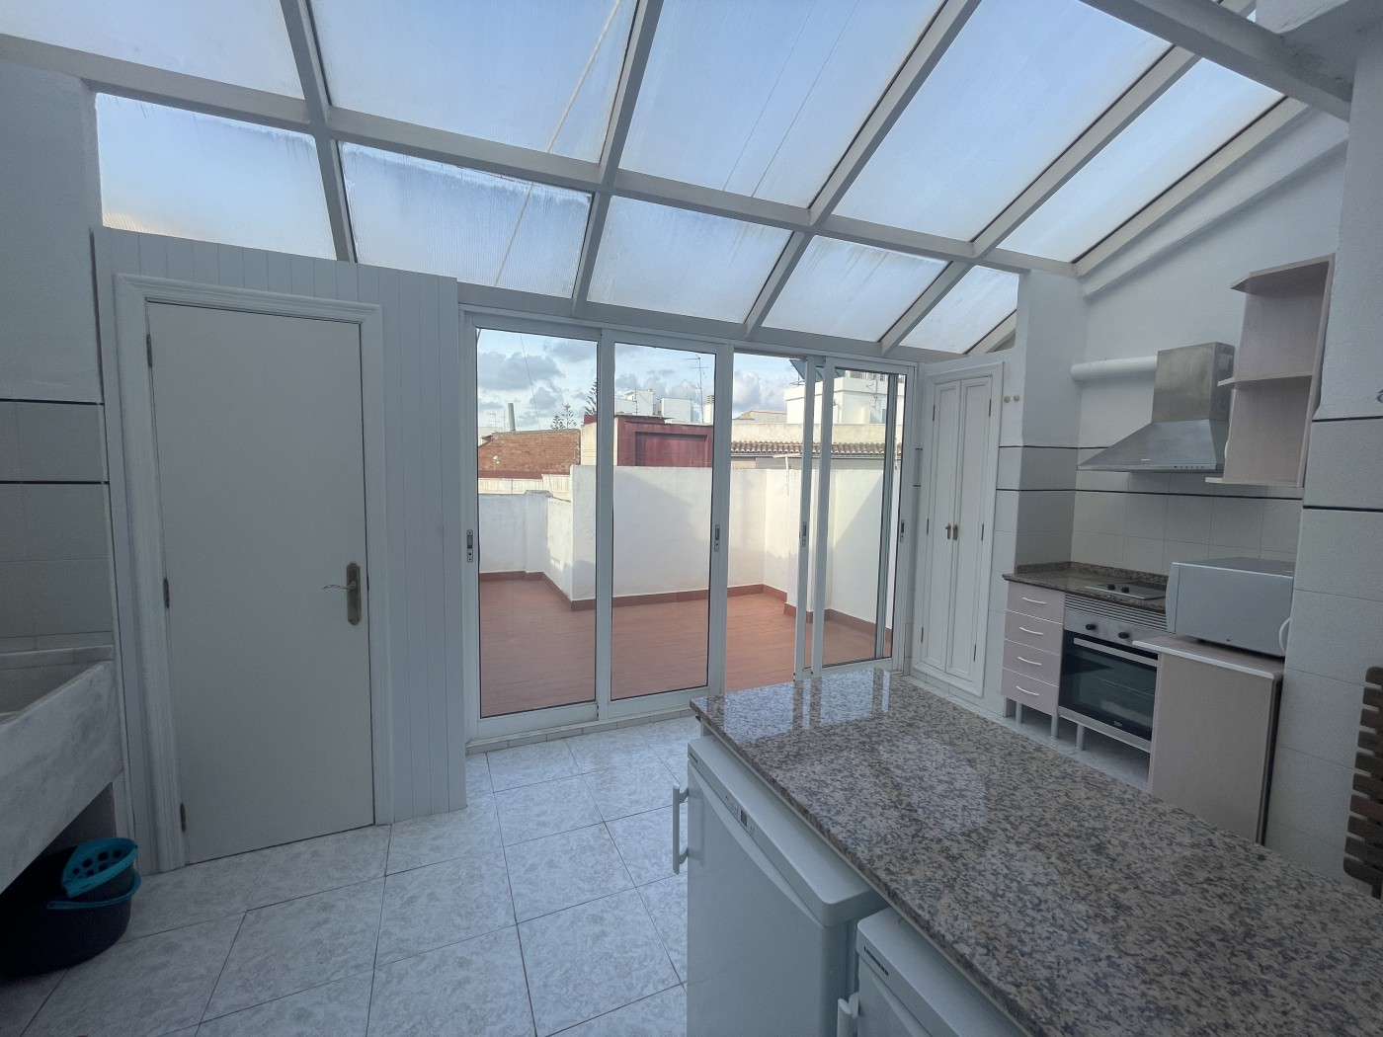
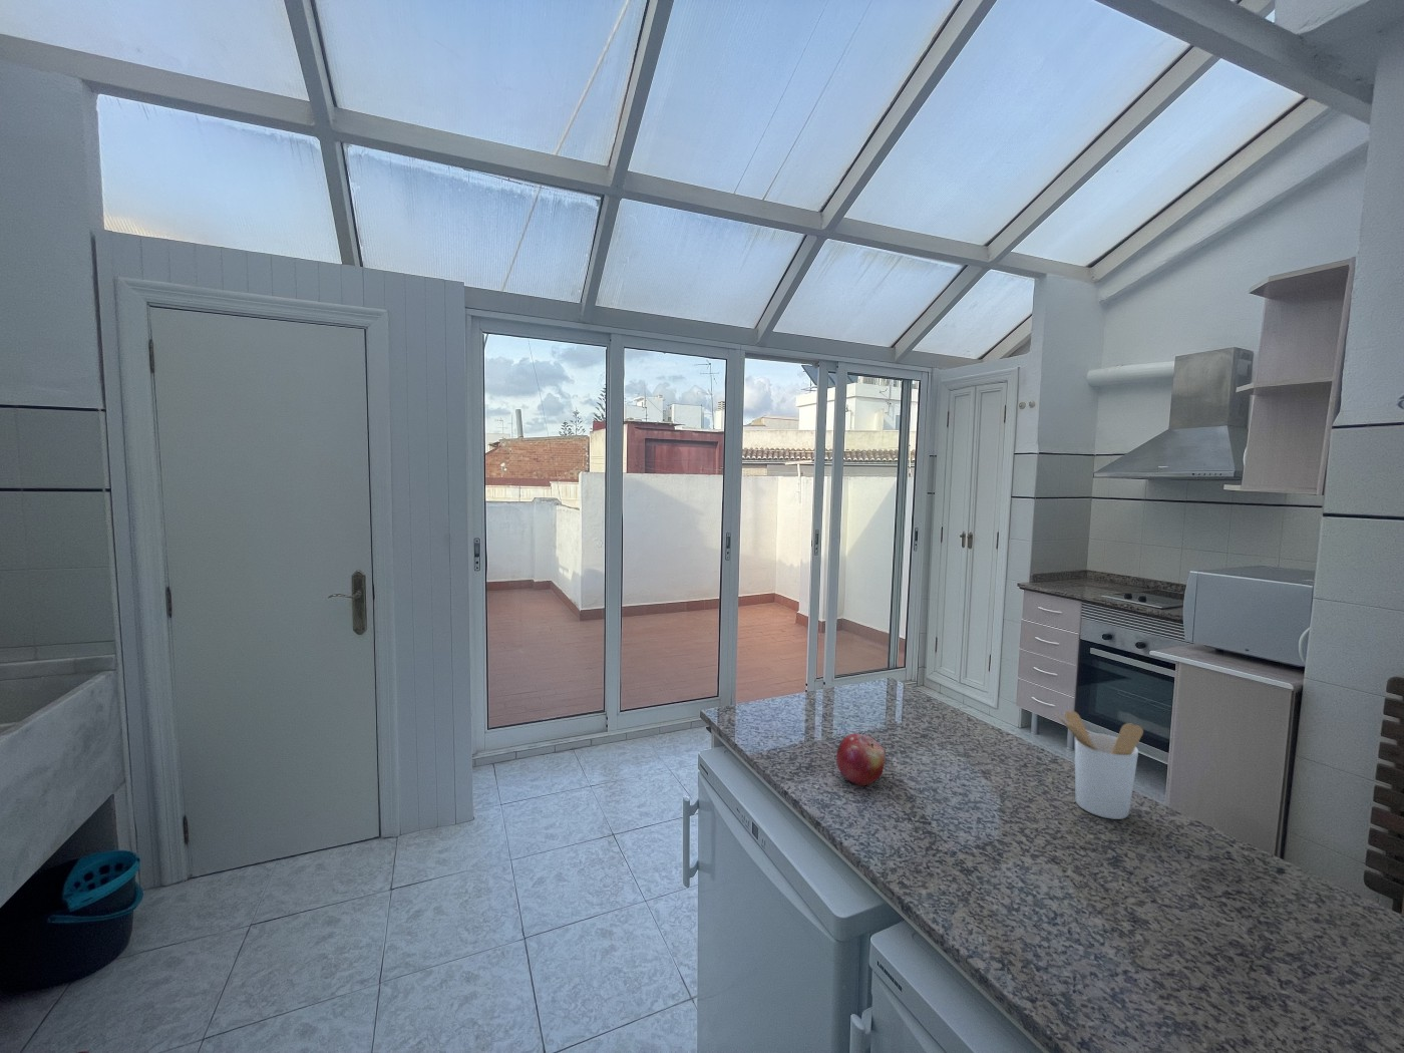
+ utensil holder [1054,710,1144,821]
+ fruit [836,733,886,786]
